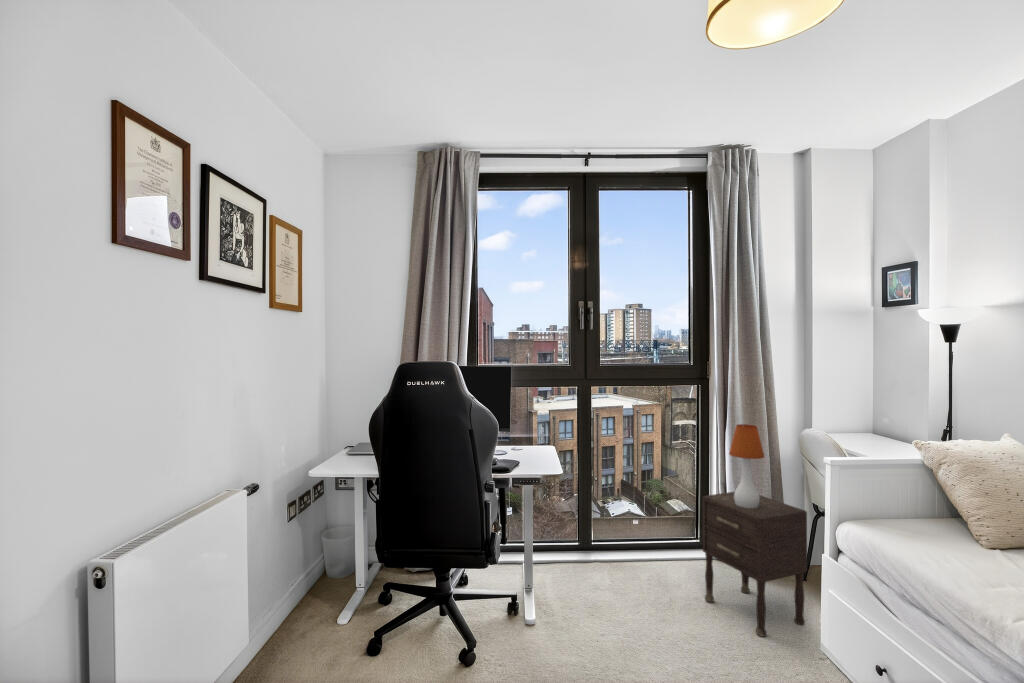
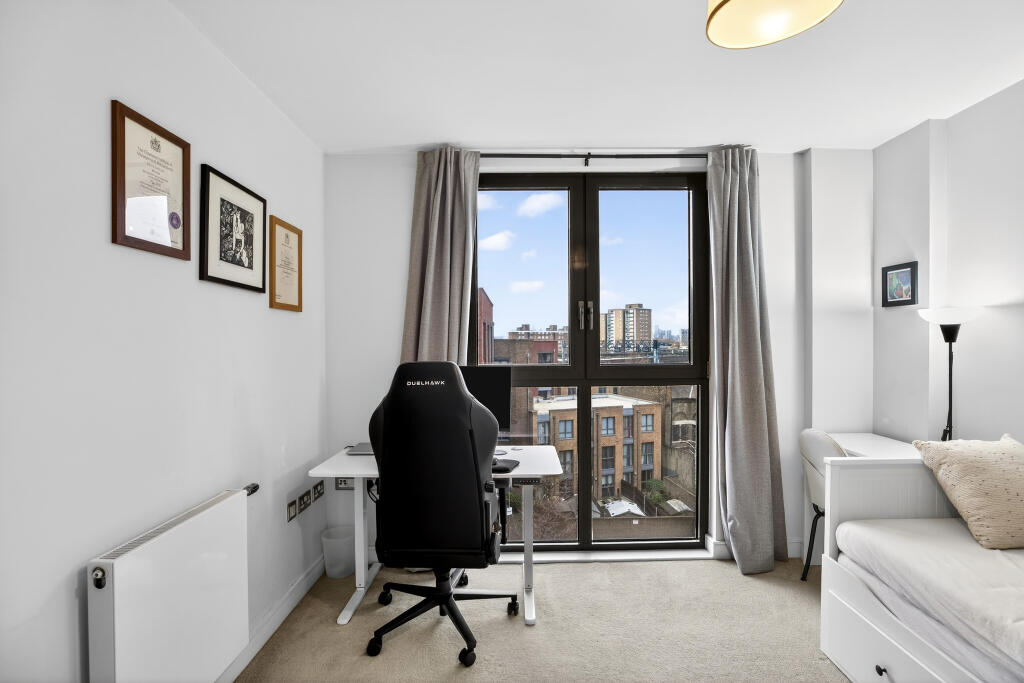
- table lamp [728,423,765,508]
- nightstand [702,491,808,638]
